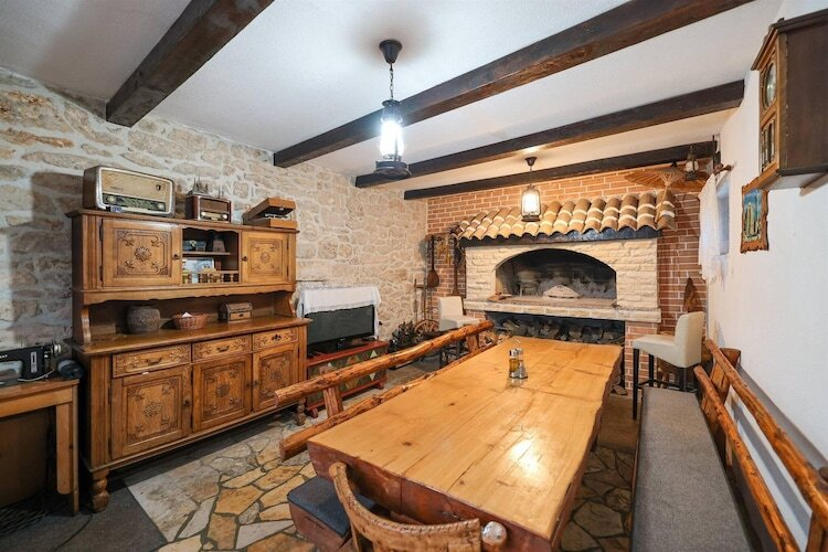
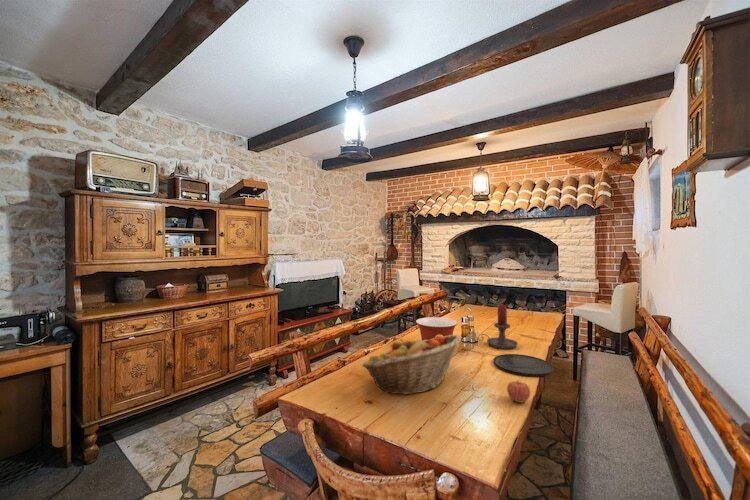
+ fruit basket [361,334,462,395]
+ candle holder [477,303,519,350]
+ plate [493,353,555,378]
+ mixing bowl [415,316,459,341]
+ apple [506,379,531,404]
